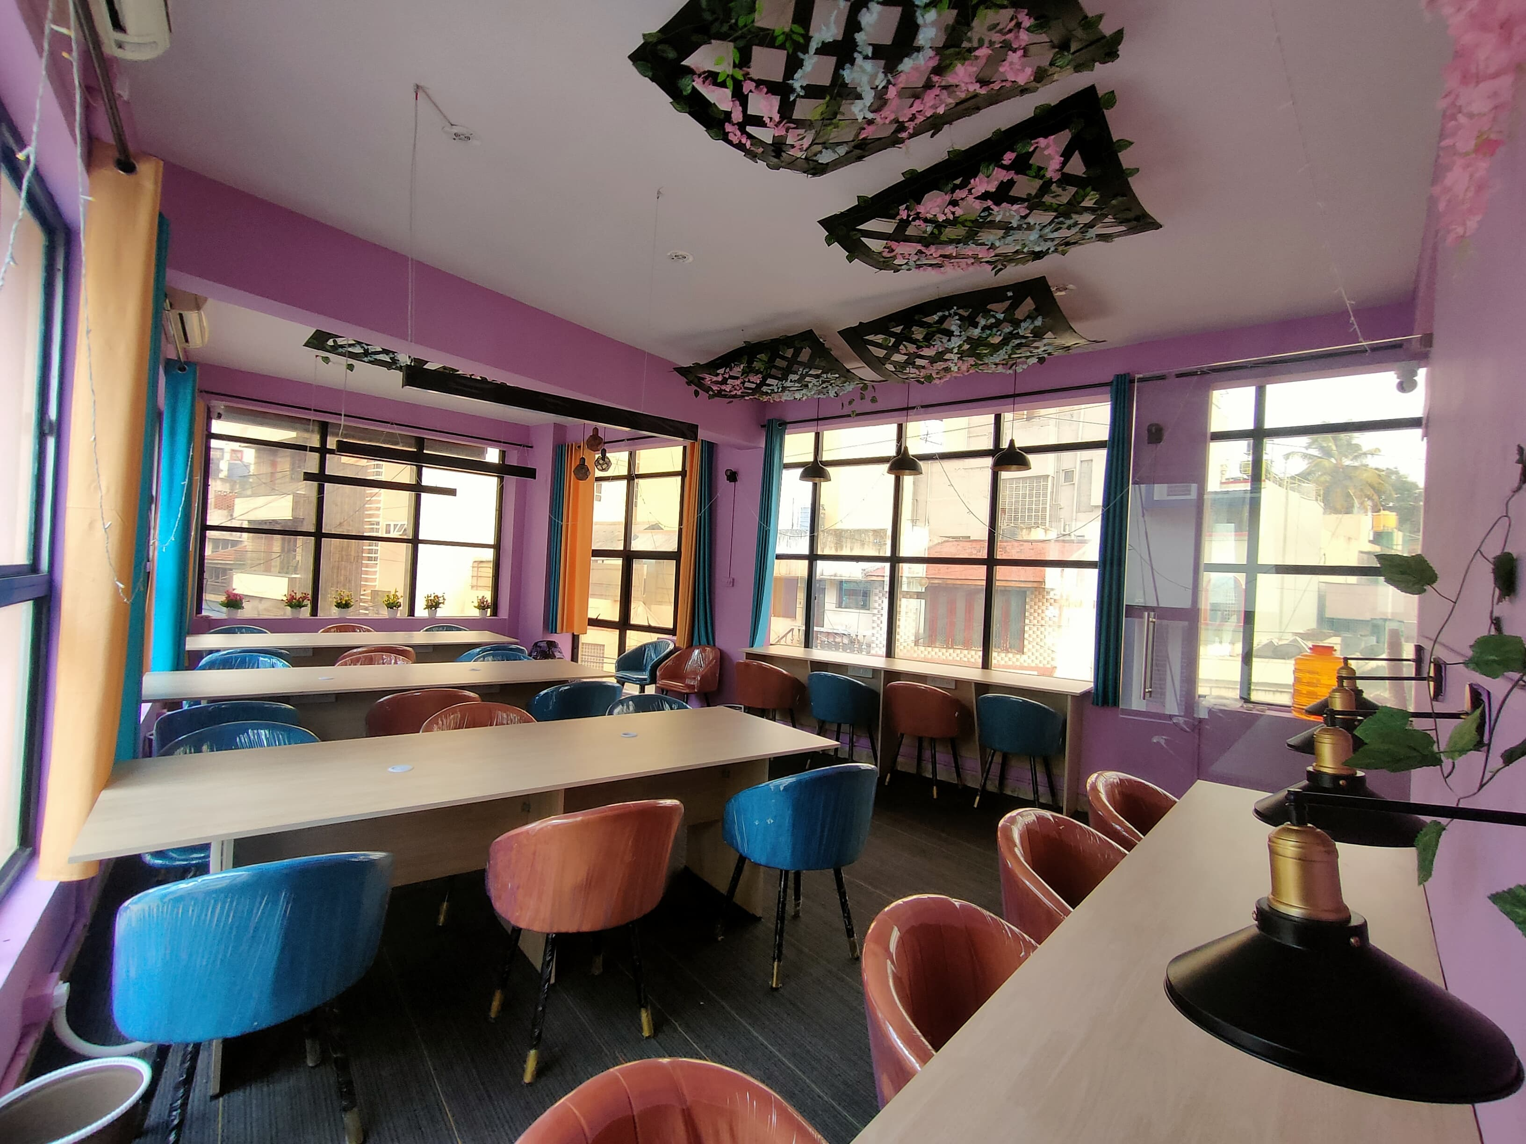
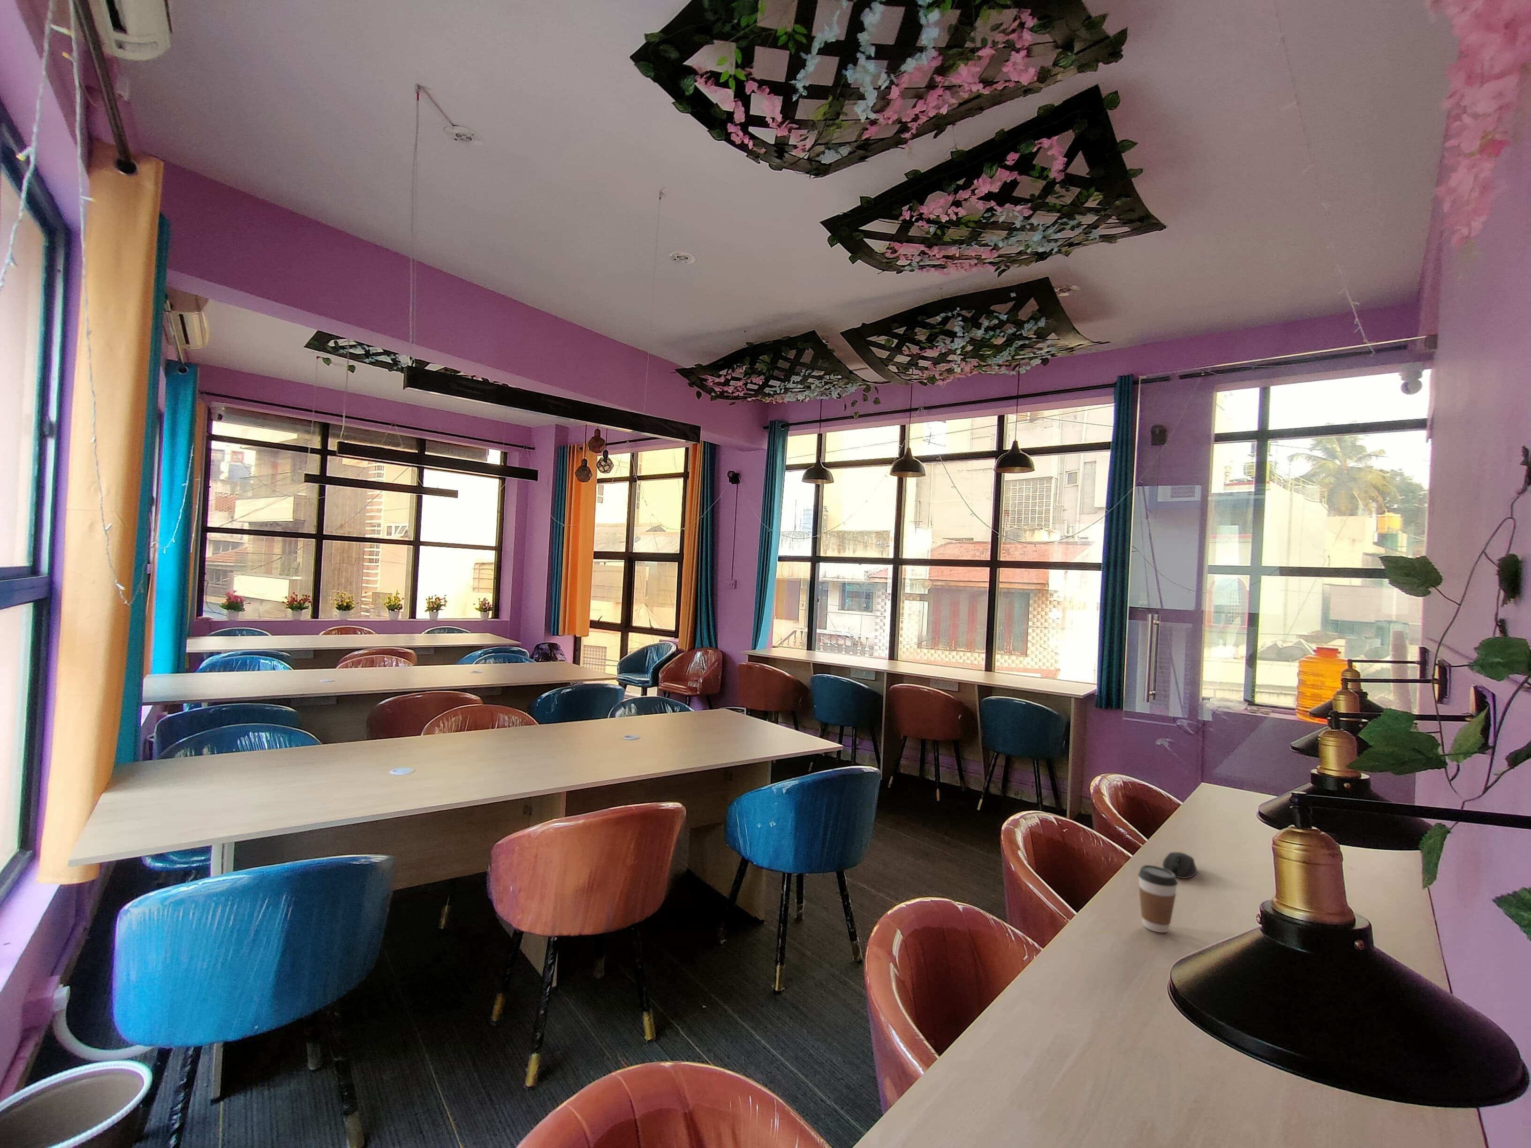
+ computer mouse [1162,851,1197,879]
+ coffee cup [1138,865,1178,933]
